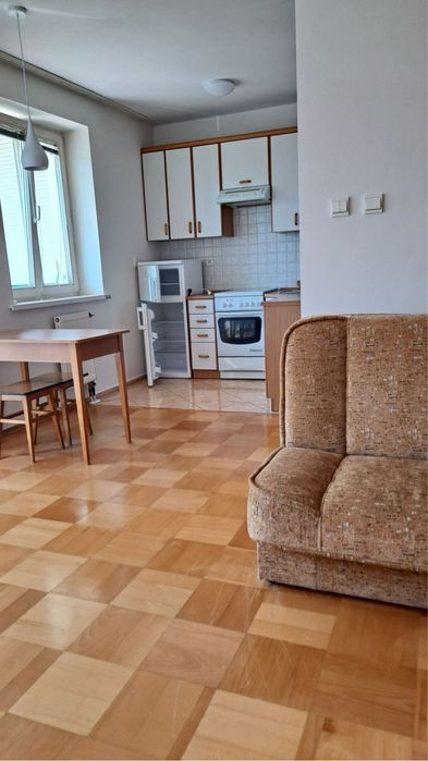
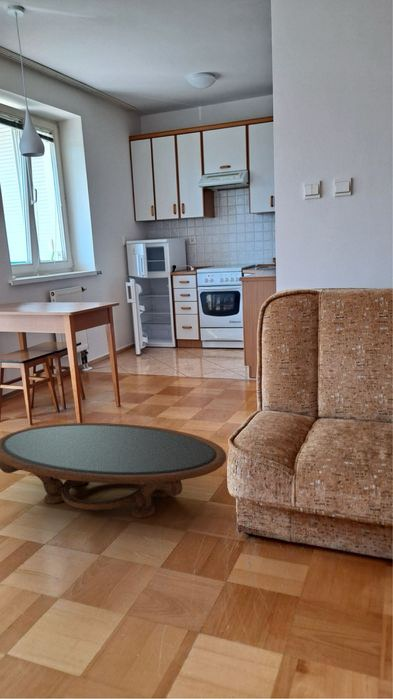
+ coffee table [0,422,227,519]
